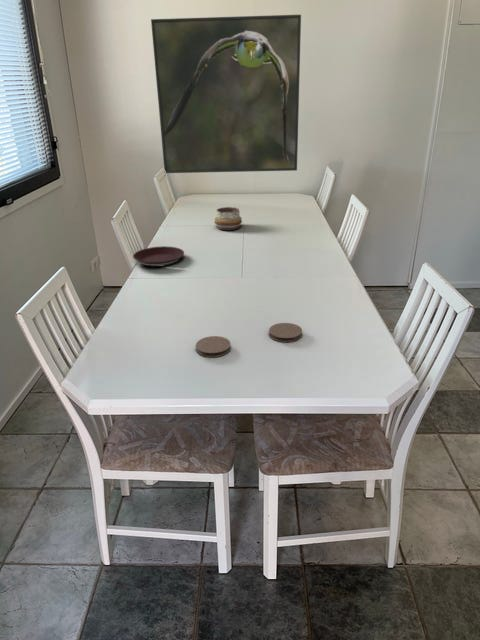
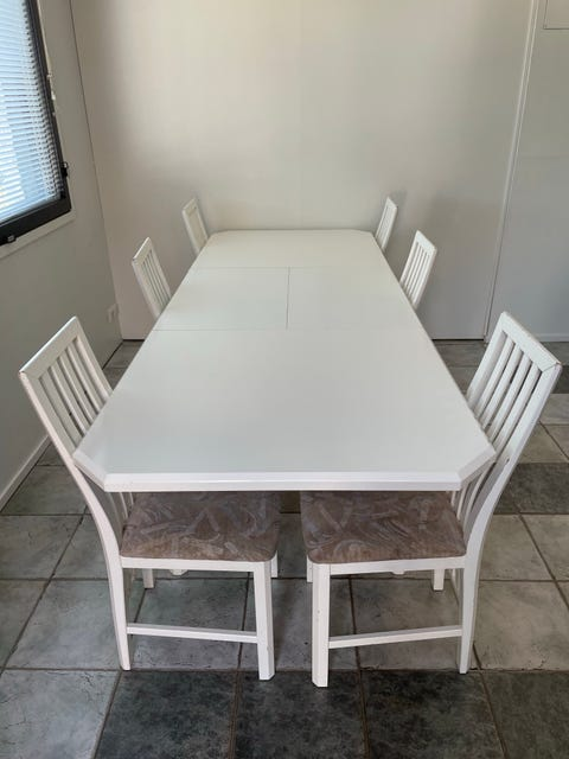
- plate [132,245,185,268]
- decorative bowl [214,206,243,231]
- coaster [195,335,232,358]
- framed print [150,14,302,174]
- coaster [268,322,303,343]
